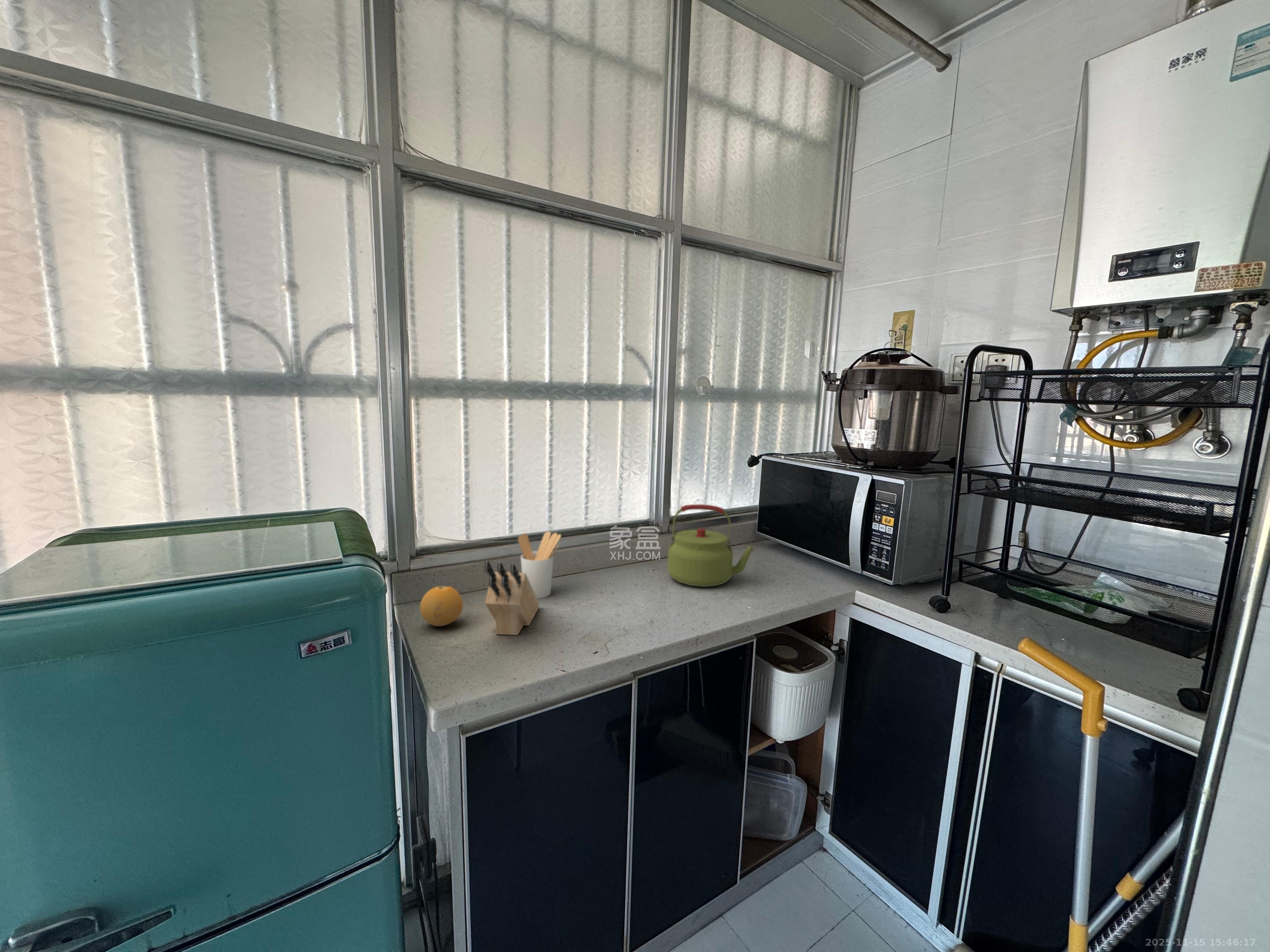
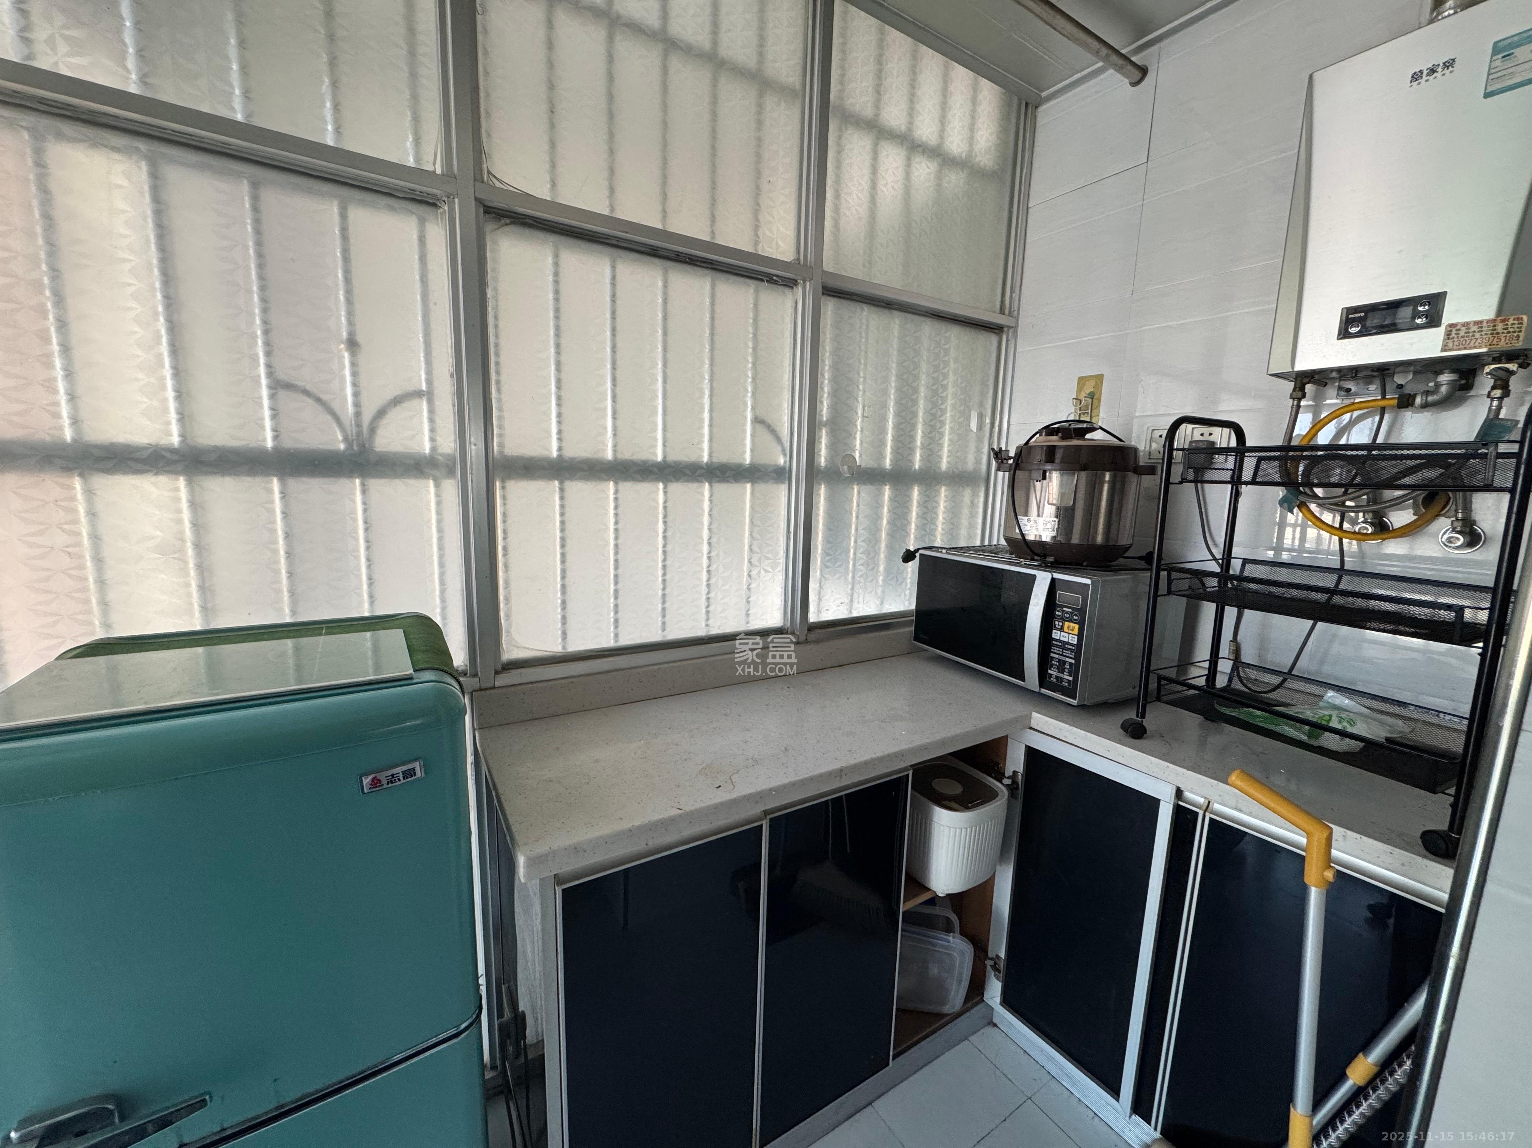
- kettle [667,504,754,587]
- fruit [420,586,463,626]
- utensil holder [518,531,561,598]
- knife block [484,561,540,635]
